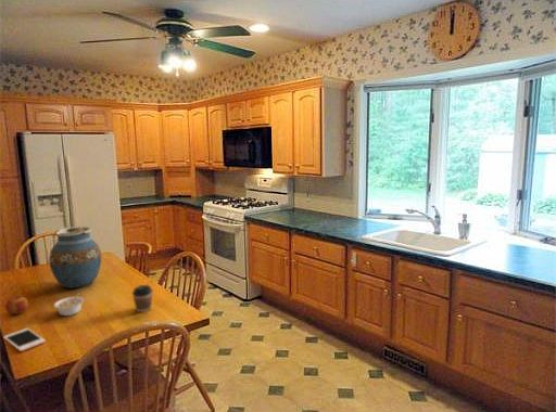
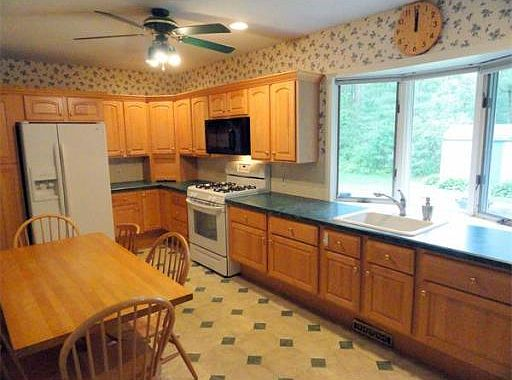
- coffee cup [131,283,154,313]
- apple [4,295,29,316]
- cell phone [2,327,47,352]
- legume [53,292,85,317]
- vase [48,226,102,288]
